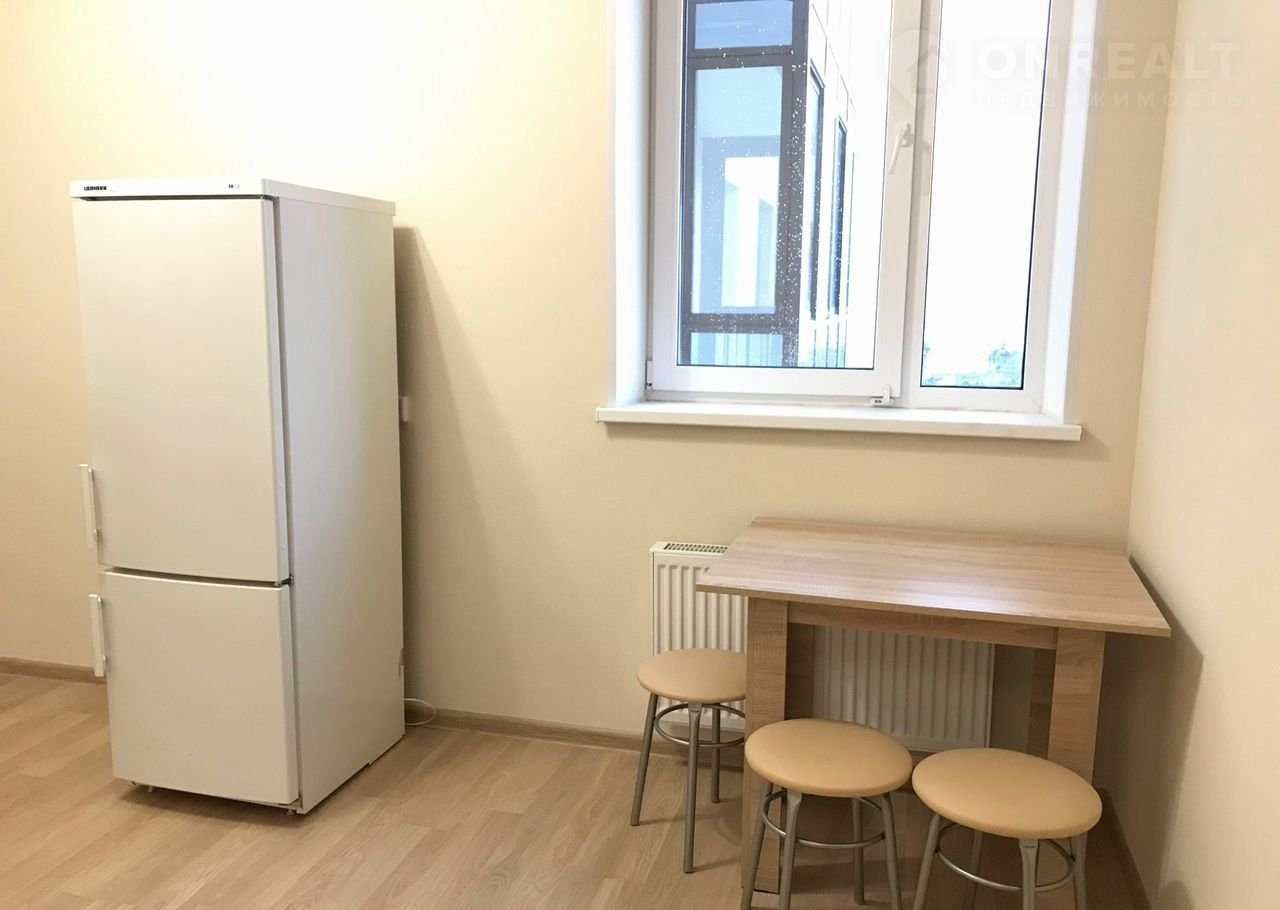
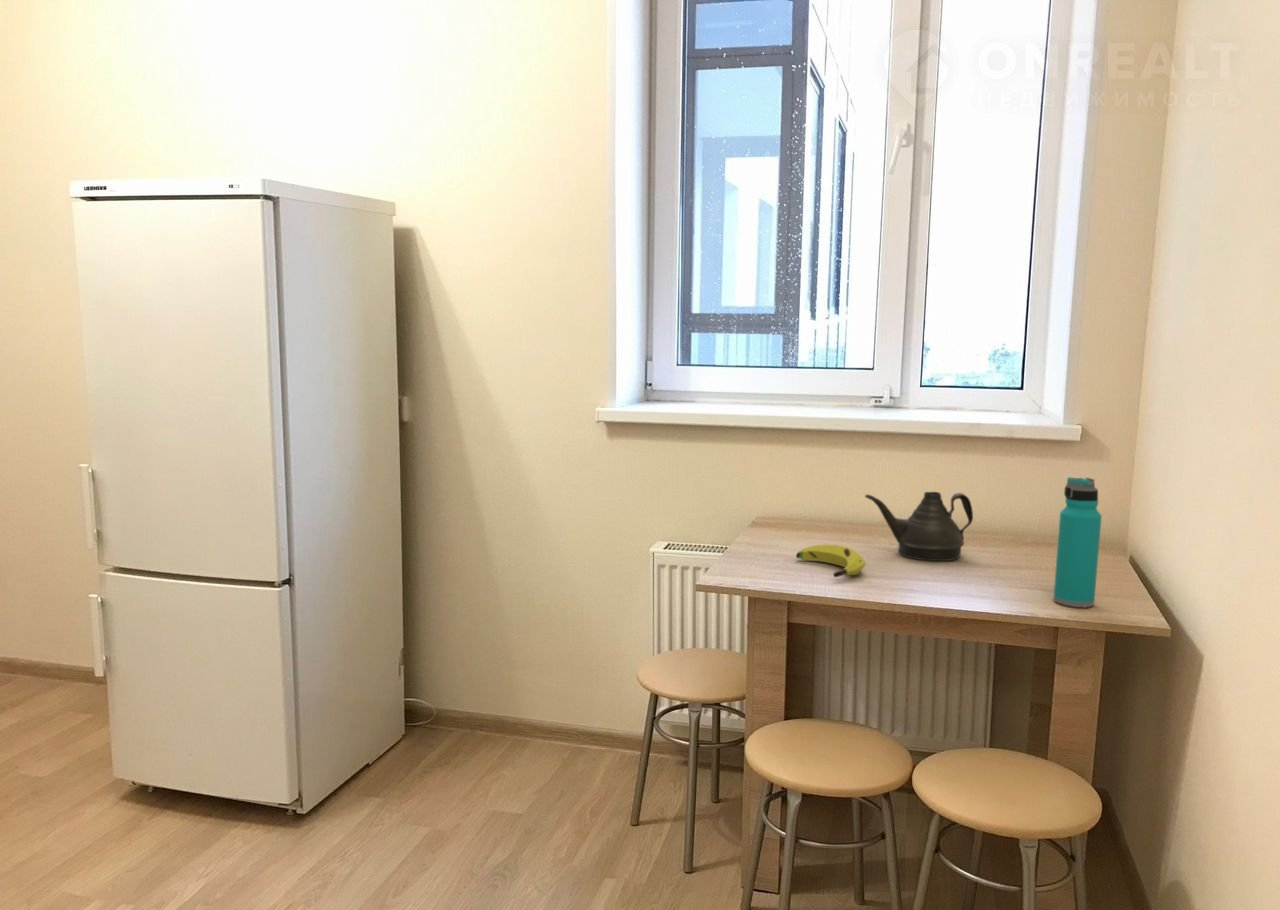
+ teapot [864,491,974,562]
+ banana [795,543,867,578]
+ water bottle [1052,476,1103,608]
